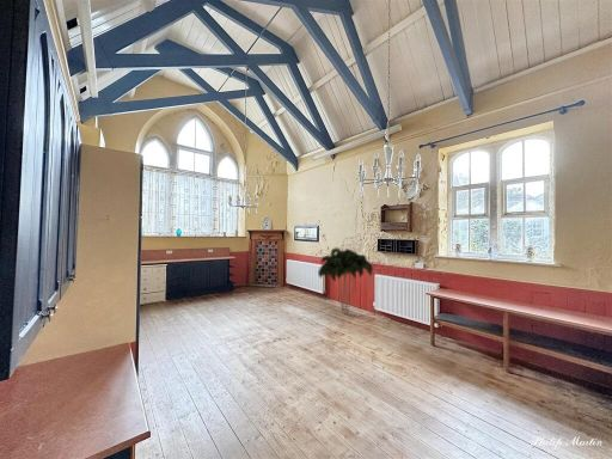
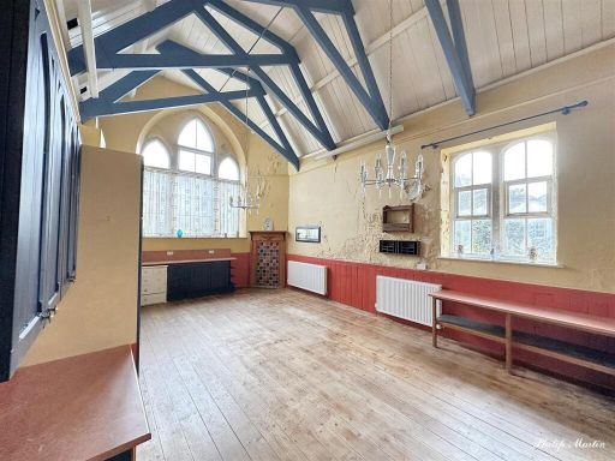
- indoor plant [317,246,374,316]
